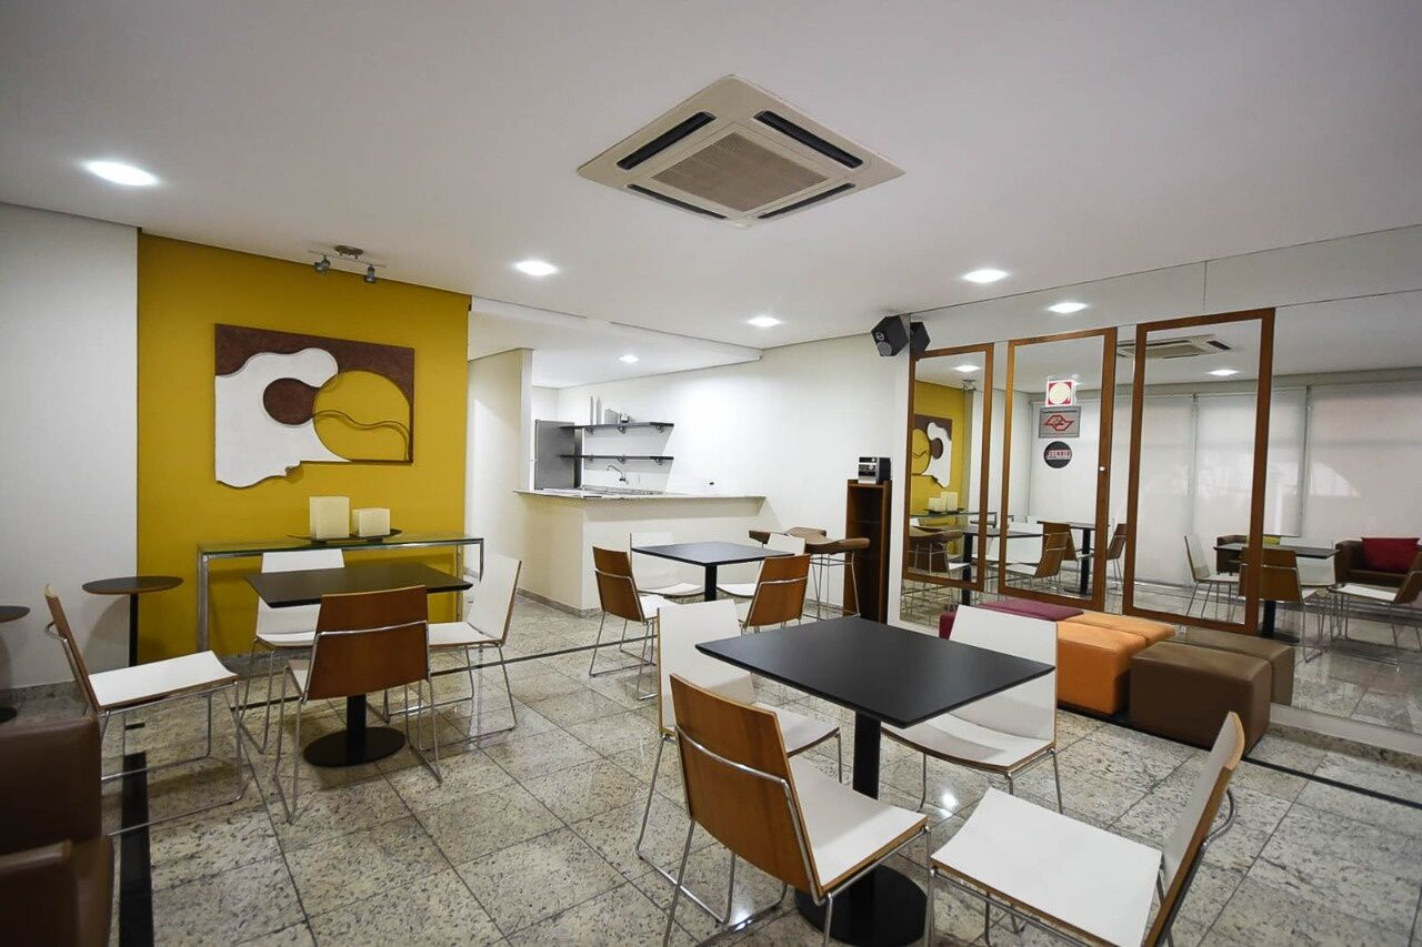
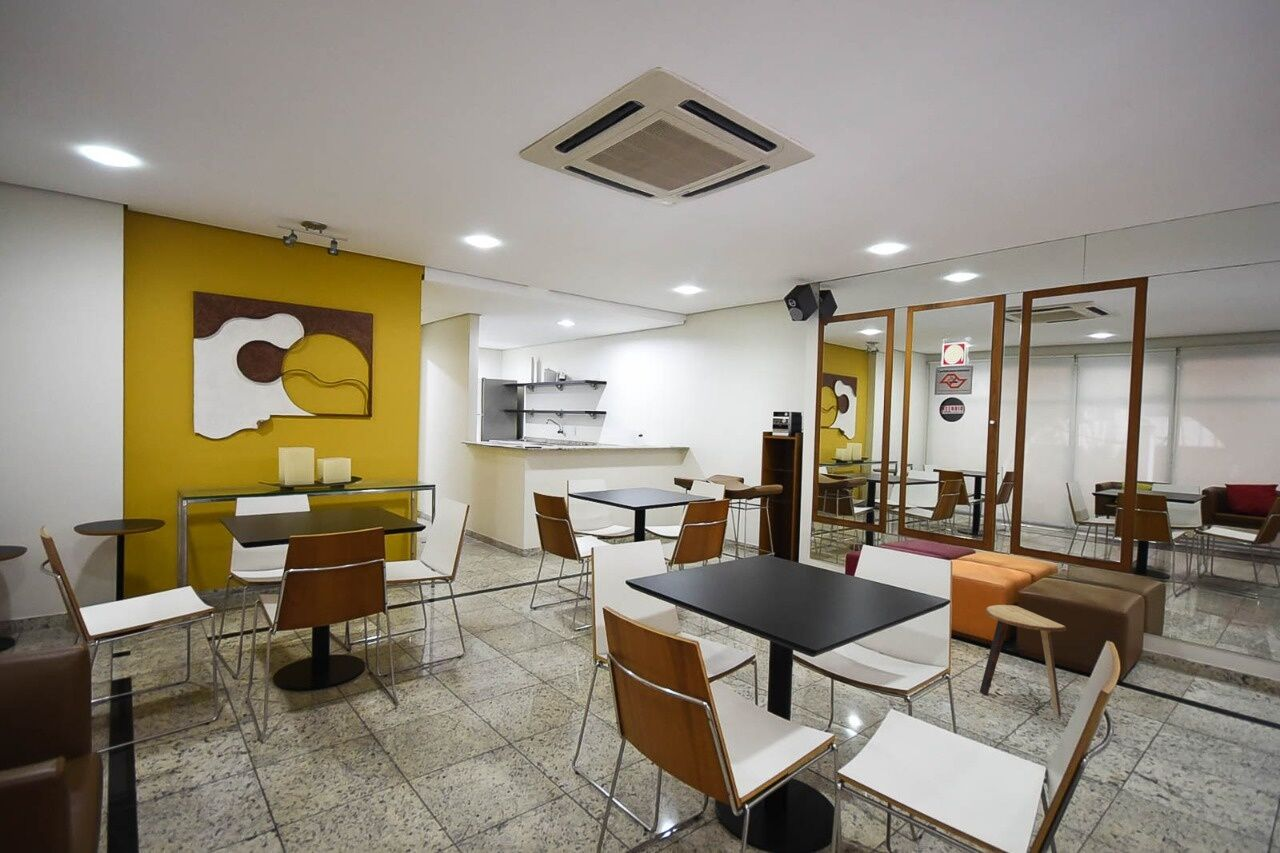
+ stool [979,604,1067,716]
